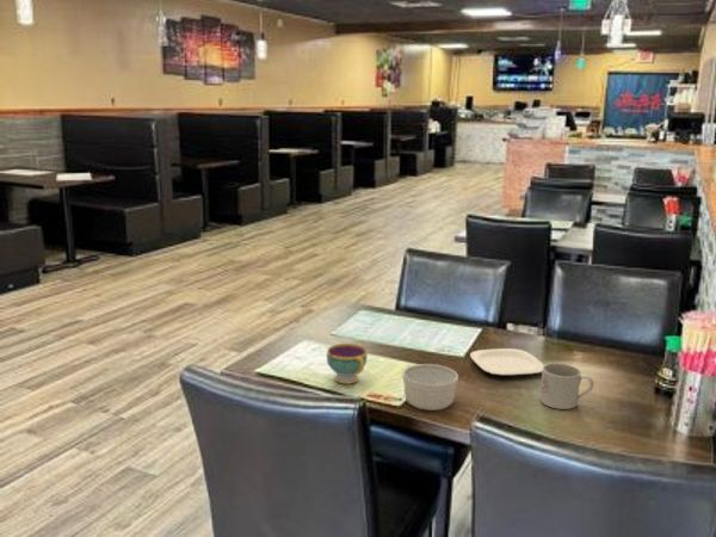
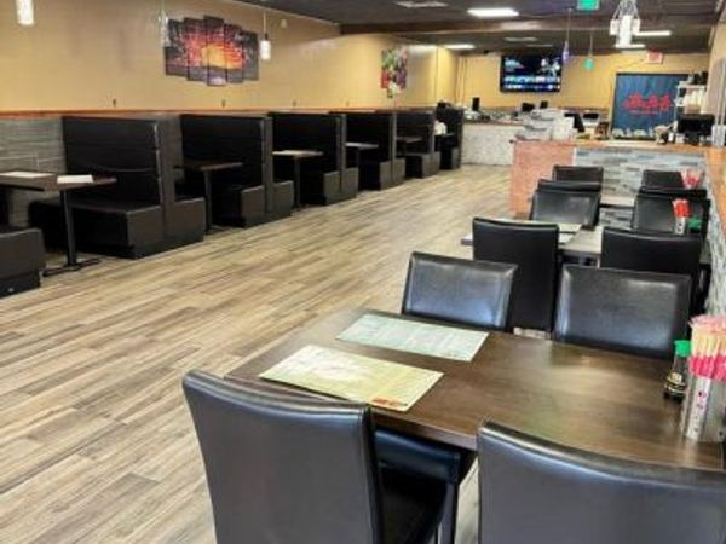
- plate [469,347,544,377]
- teacup [326,342,369,385]
- mug [539,362,595,411]
- ramekin [401,363,459,412]
